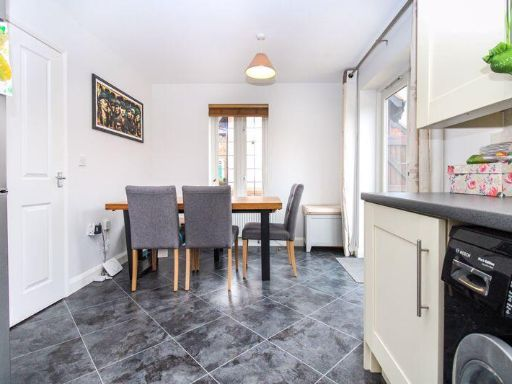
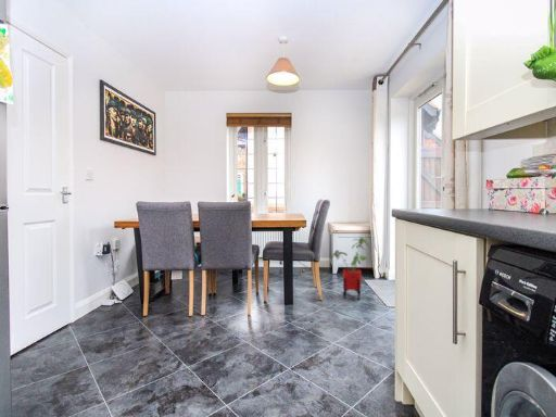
+ house plant [331,237,370,301]
